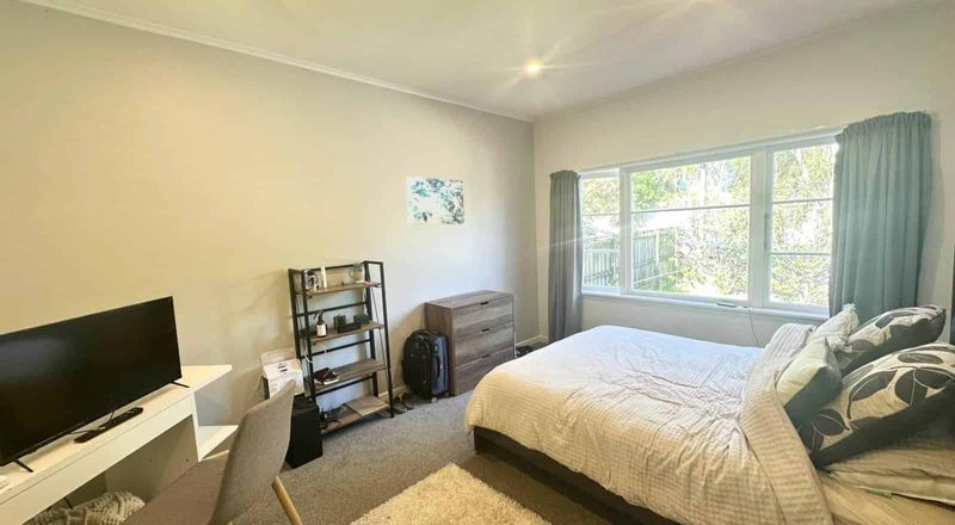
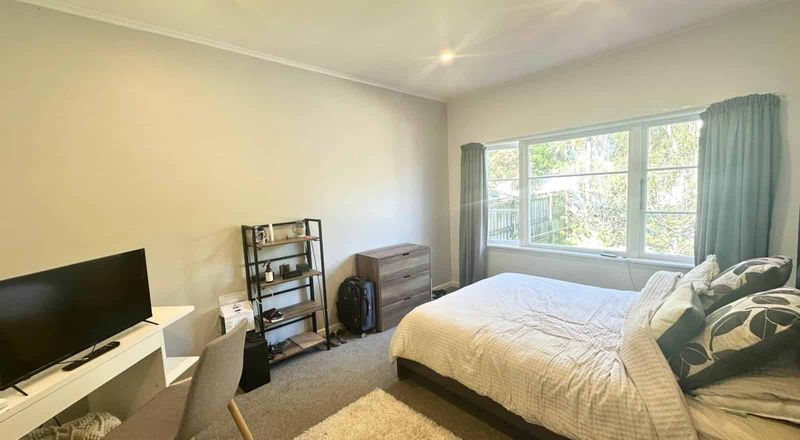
- wall art [405,175,466,226]
